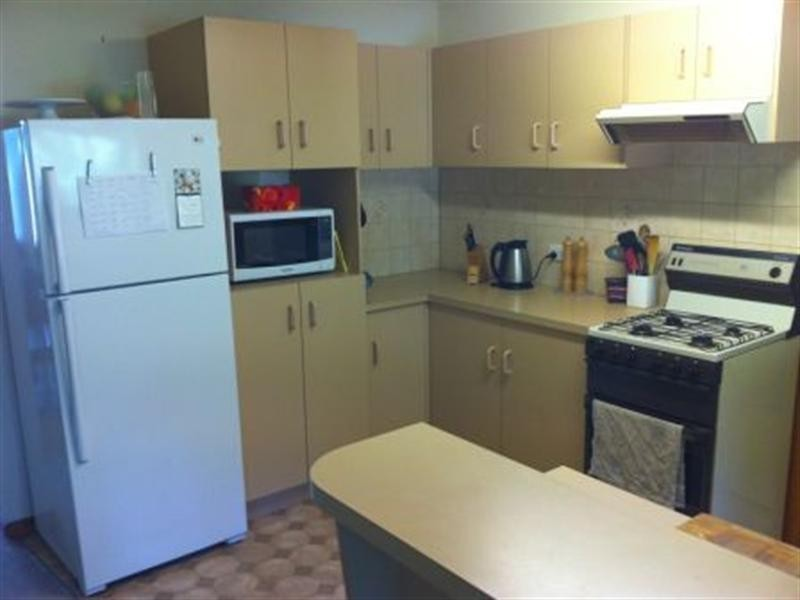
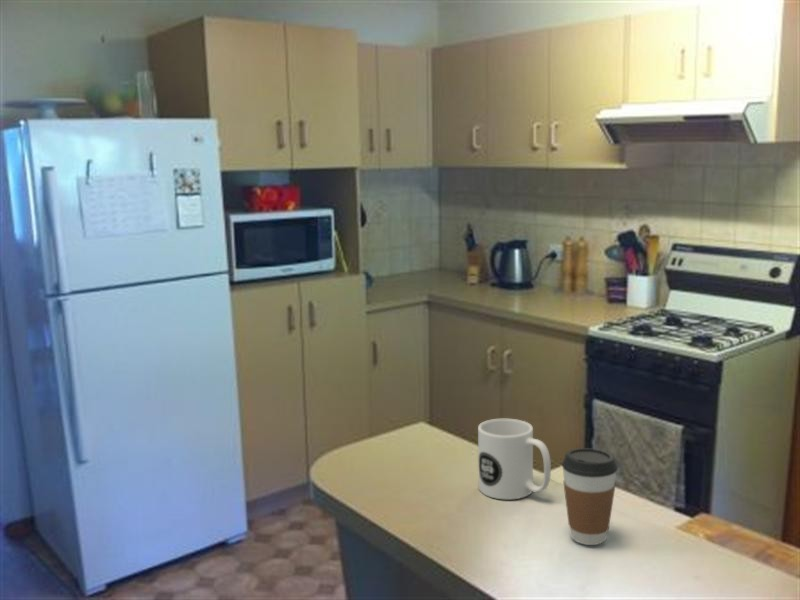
+ coffee cup [561,447,619,546]
+ mug [477,418,552,500]
